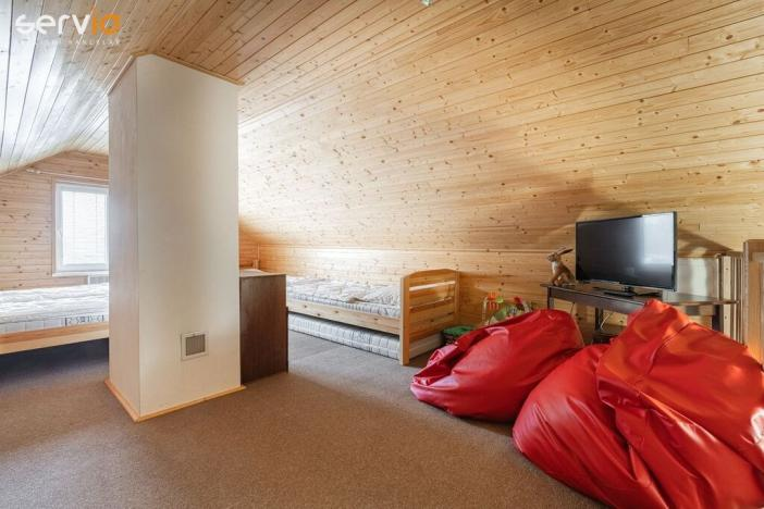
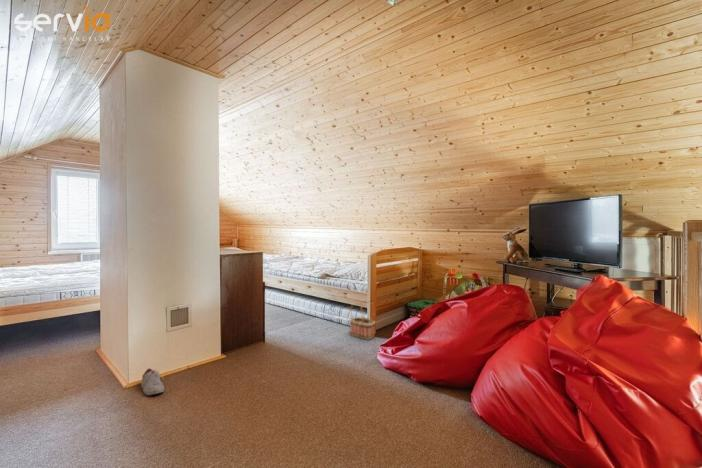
+ basket [349,300,376,341]
+ shoe [140,367,165,396]
